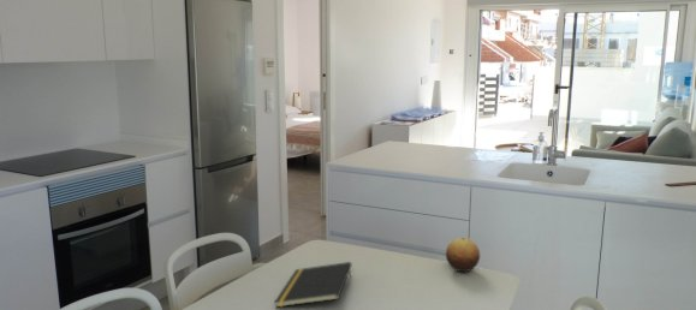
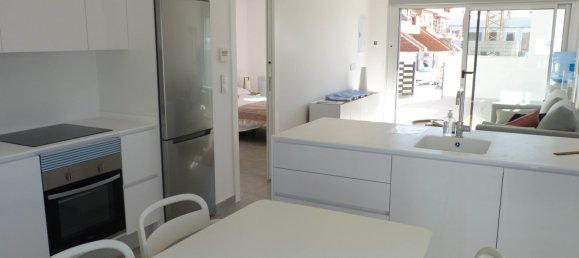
- fruit [445,237,481,273]
- notepad [273,261,352,309]
